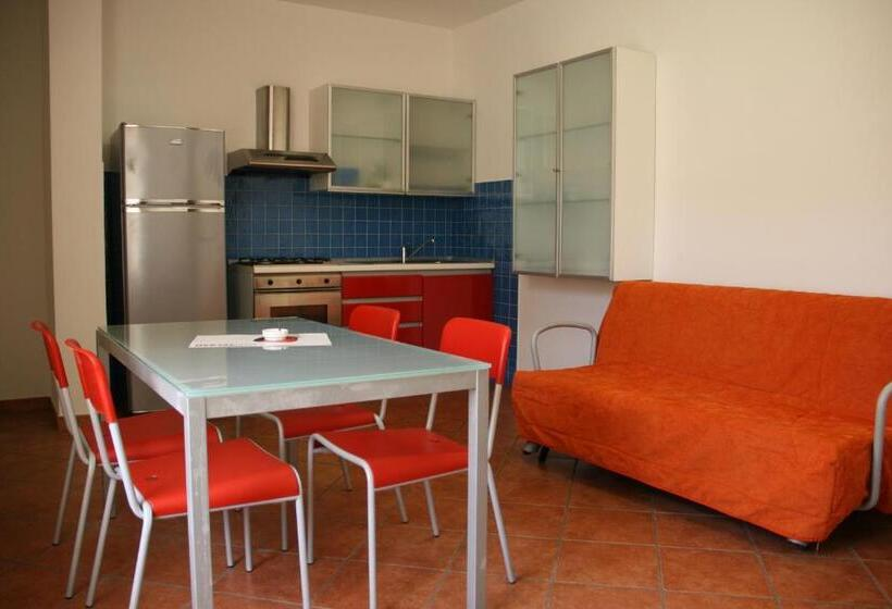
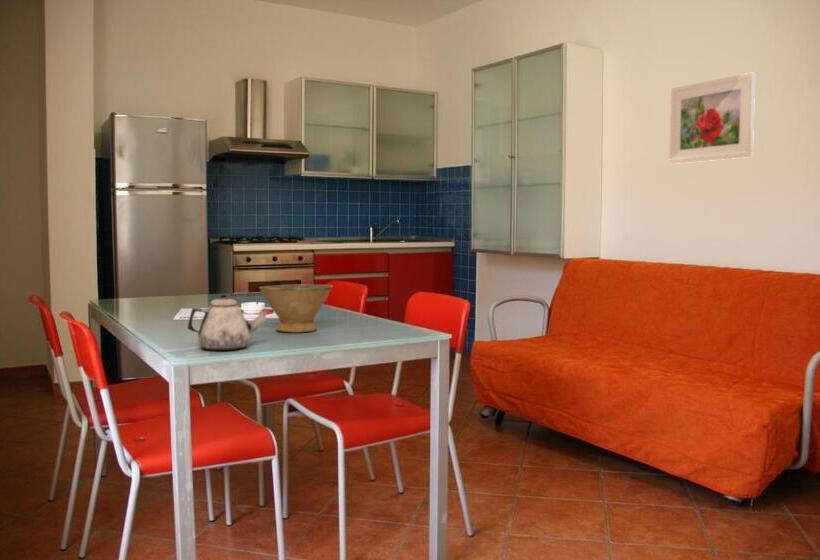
+ bowl [258,283,334,333]
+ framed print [668,72,756,165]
+ teapot [187,294,270,351]
